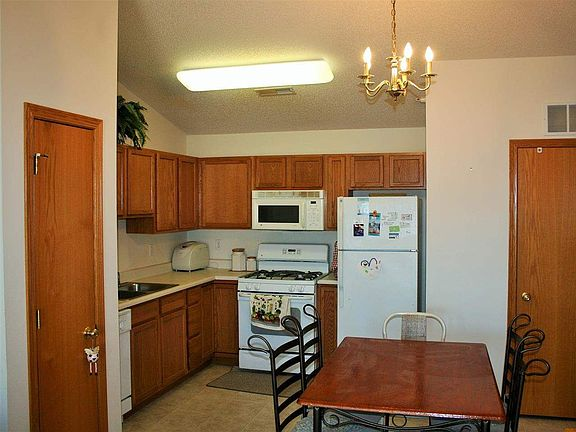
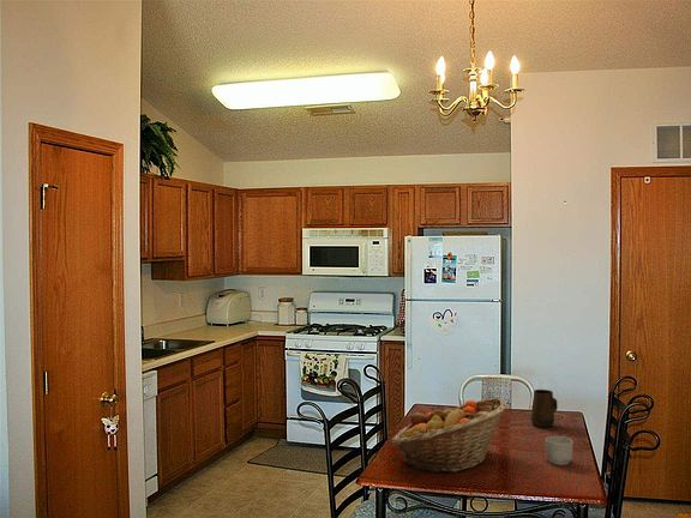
+ mug [545,435,575,466]
+ fruit basket [390,397,507,475]
+ mug [530,389,558,428]
